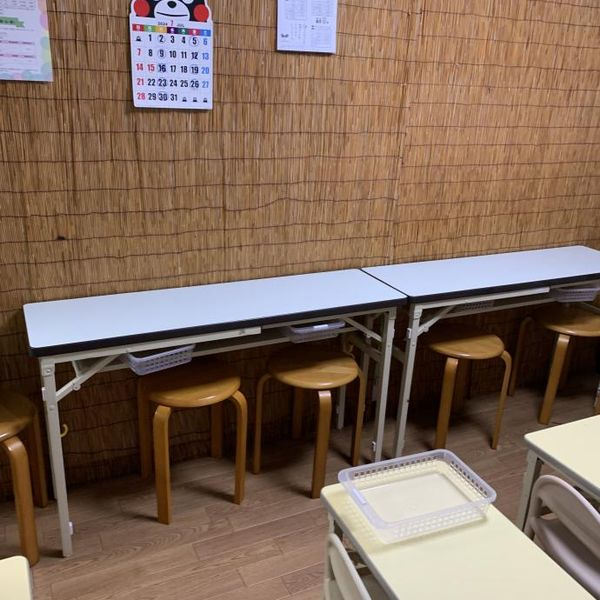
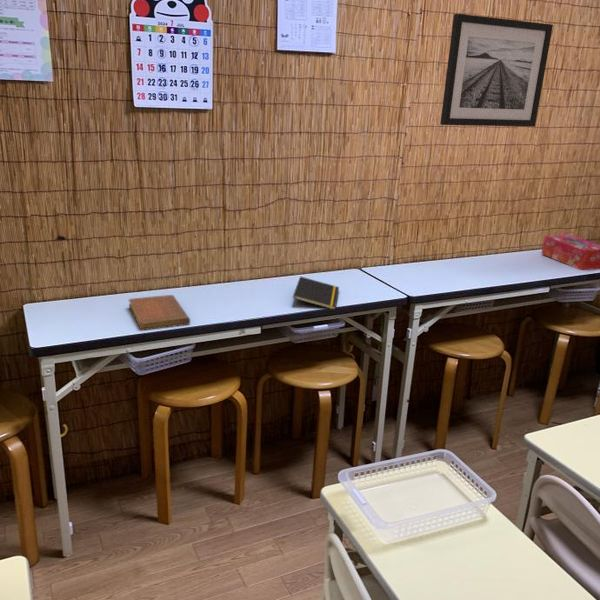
+ tissue box [540,234,600,271]
+ notepad [292,276,340,310]
+ wall art [439,13,554,128]
+ notebook [128,294,191,331]
